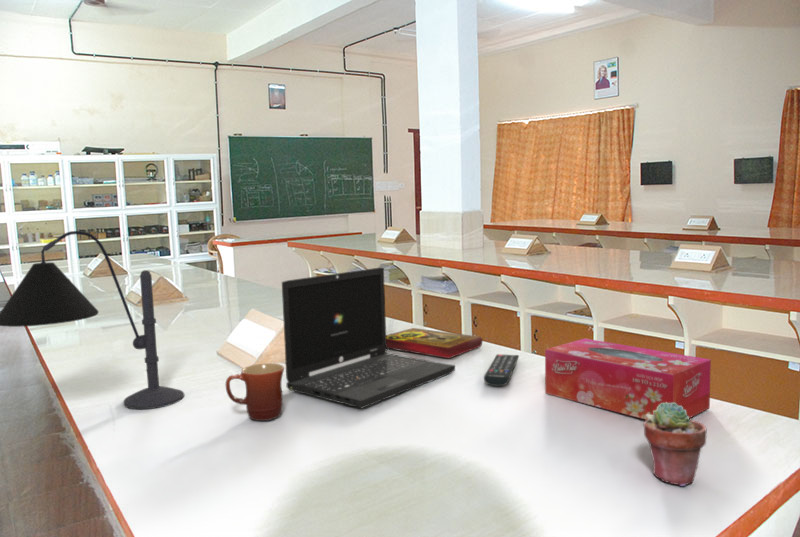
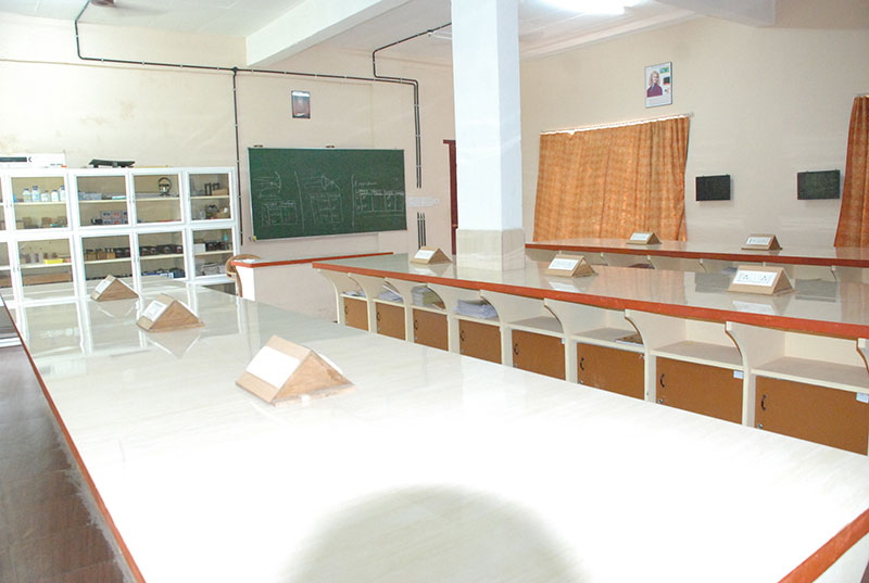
- potted succulent [642,402,708,487]
- tissue box [544,338,712,420]
- laptop [281,267,456,409]
- remote control [483,353,520,387]
- mug [225,362,285,422]
- desk lamp [0,230,185,410]
- book [386,327,484,359]
